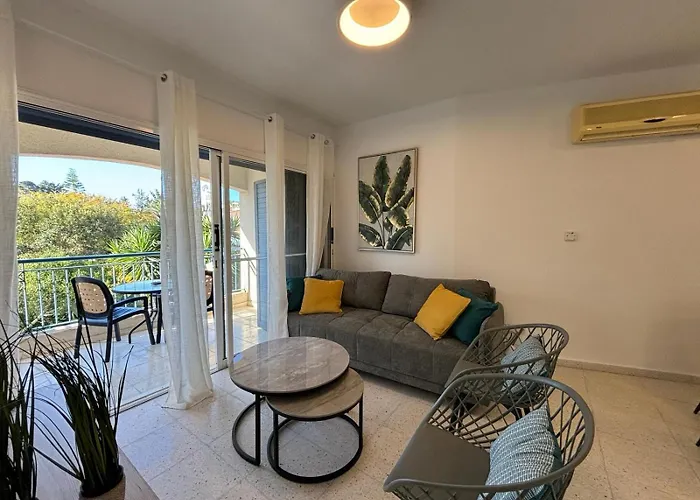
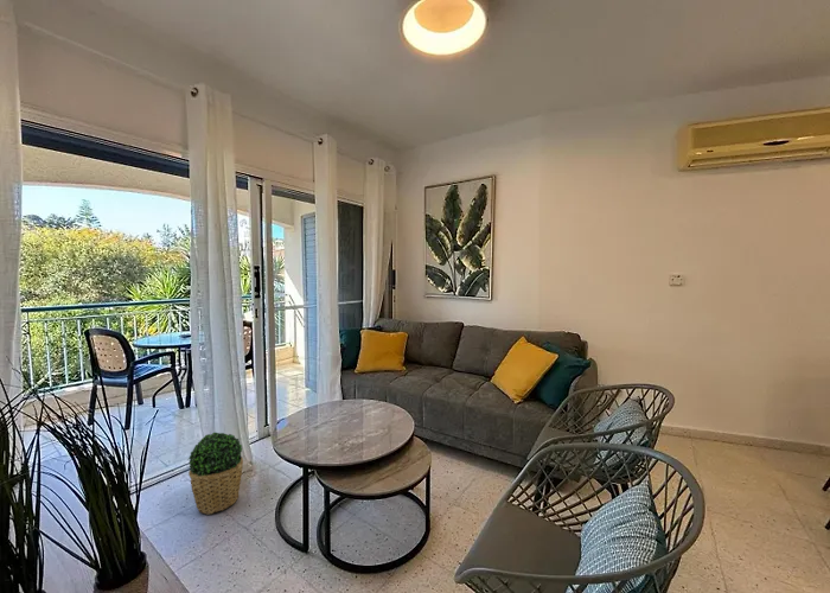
+ potted plant [186,432,244,516]
